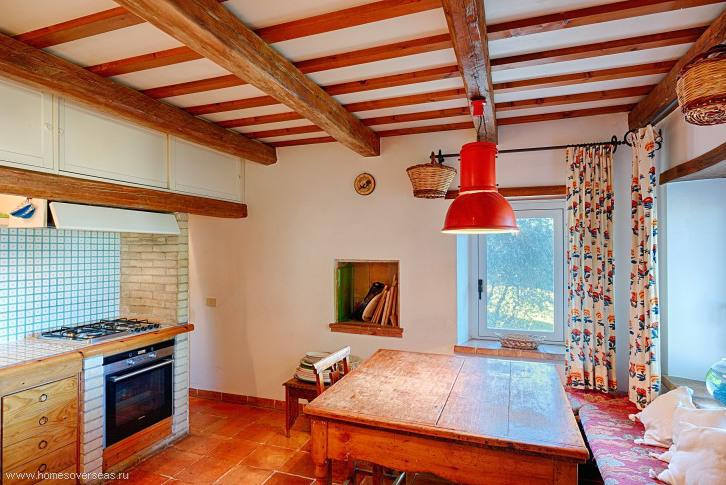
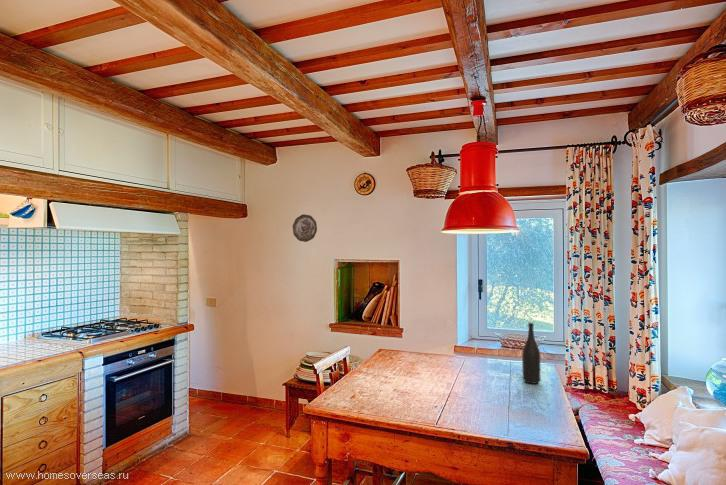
+ wine bottle [521,322,541,385]
+ decorative plate [292,213,318,243]
